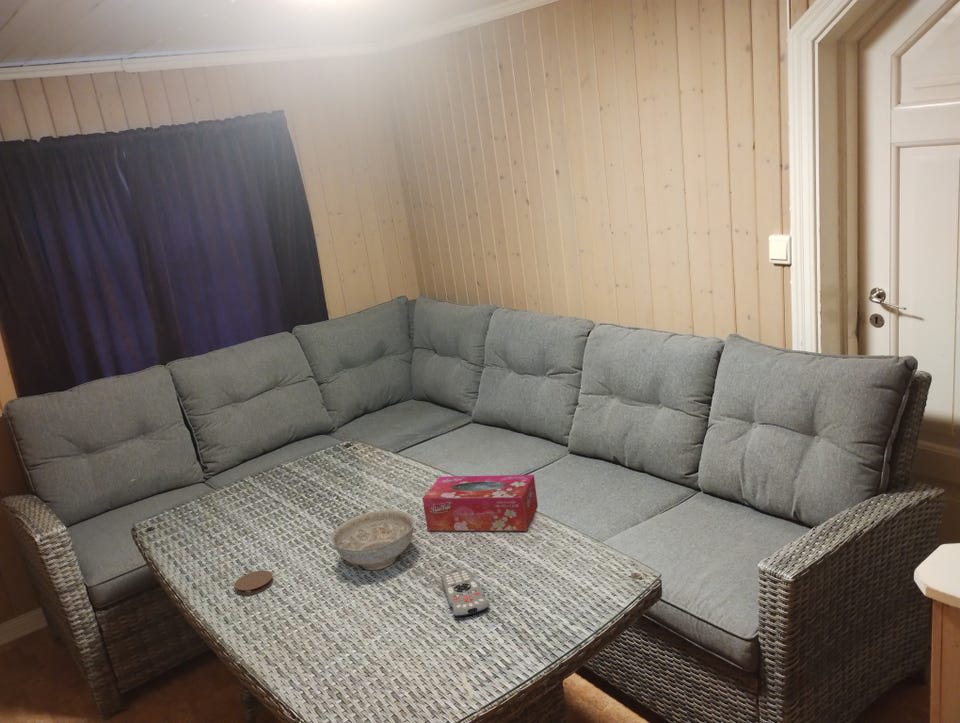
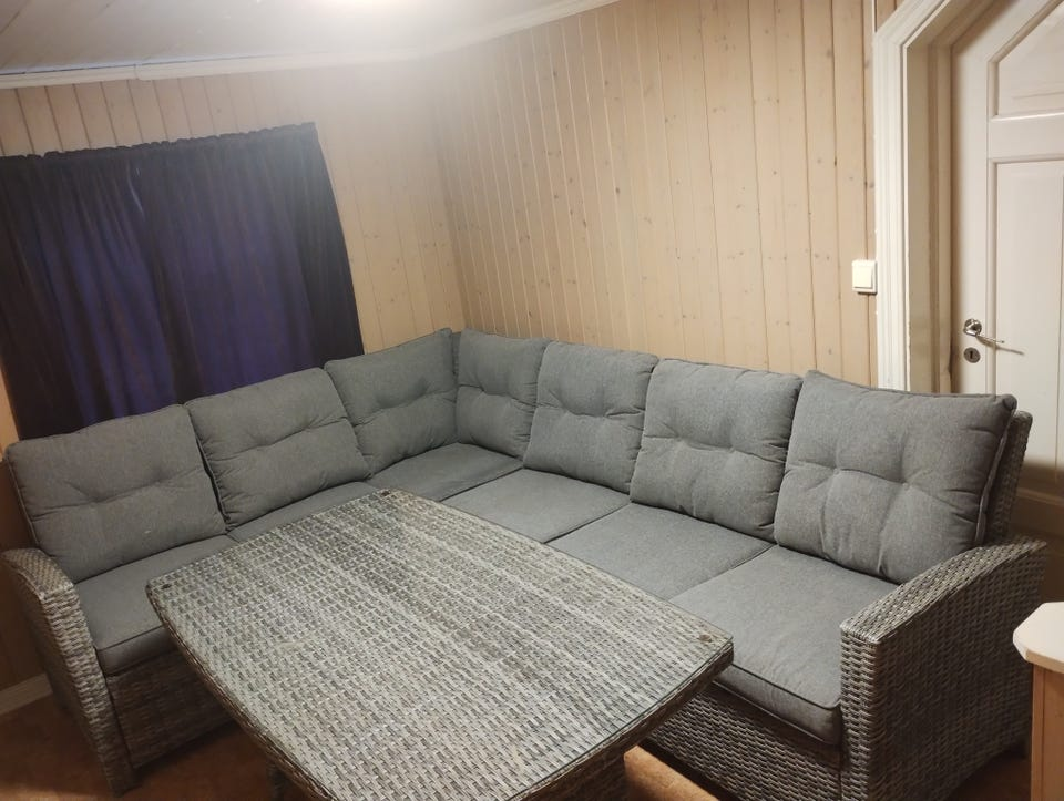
- tissue box [421,474,539,532]
- decorative bowl [330,509,415,571]
- coaster [233,570,274,596]
- remote control [440,567,490,618]
